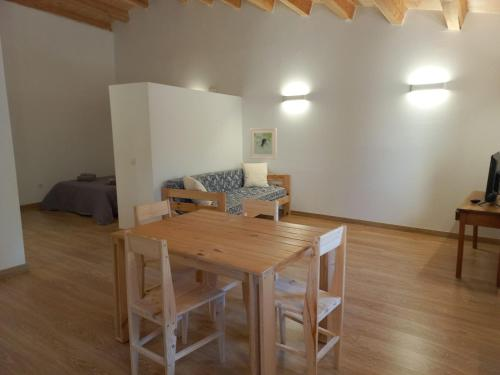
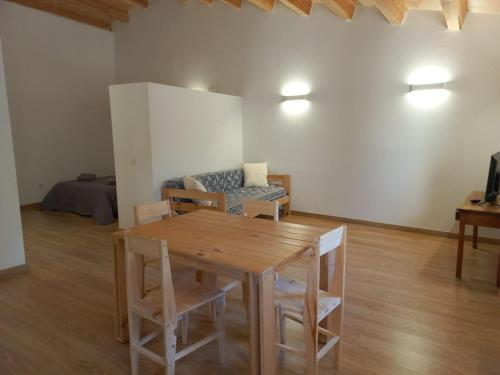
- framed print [249,127,278,160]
